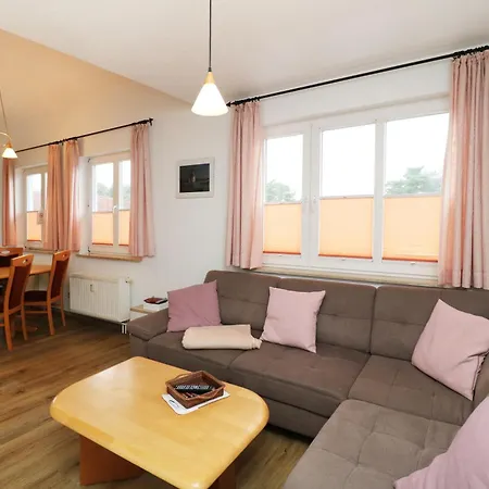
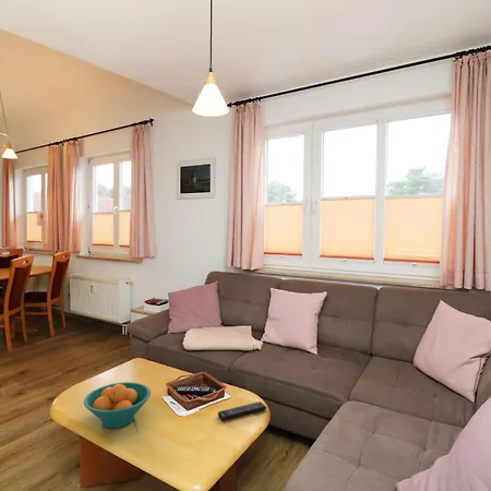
+ remote control [217,400,267,421]
+ fruit bowl [83,381,152,429]
